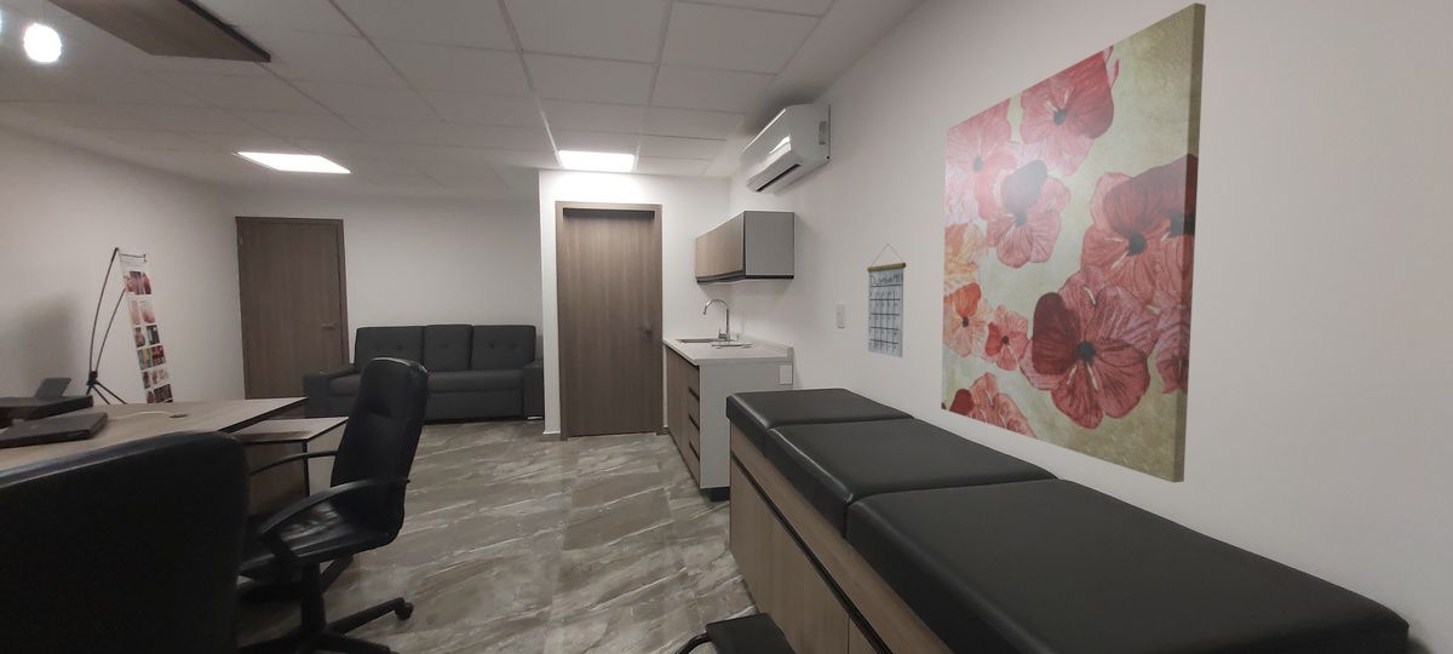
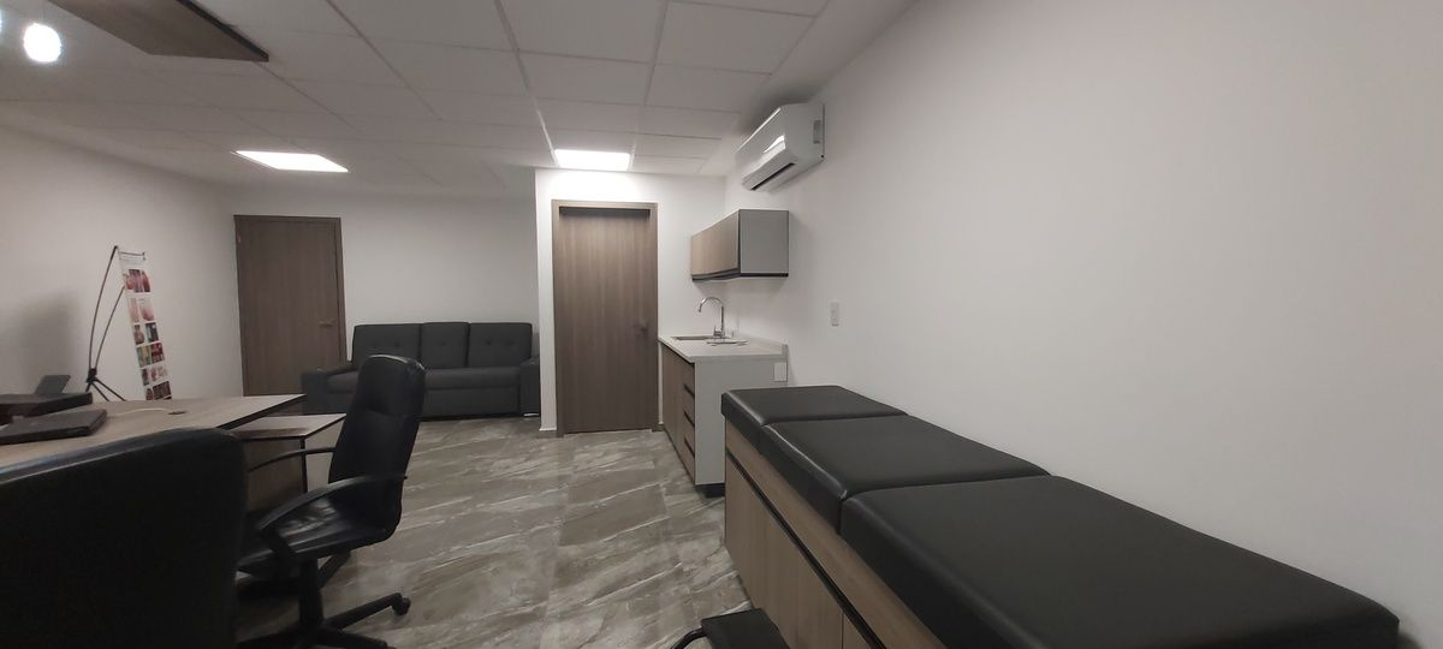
- wall art [940,1,1207,483]
- calendar [866,242,907,358]
